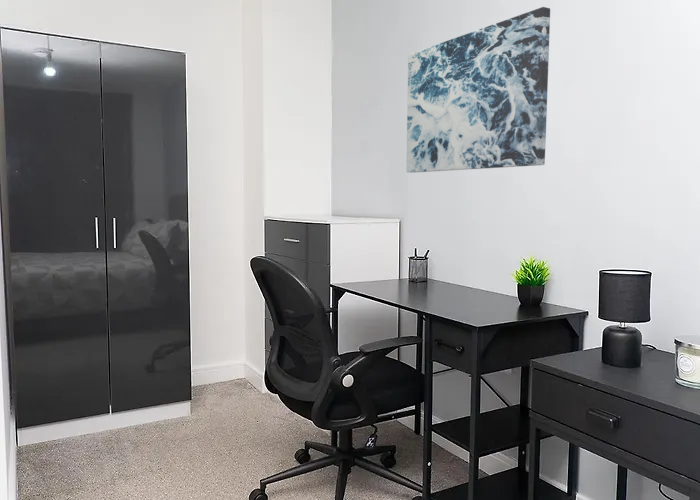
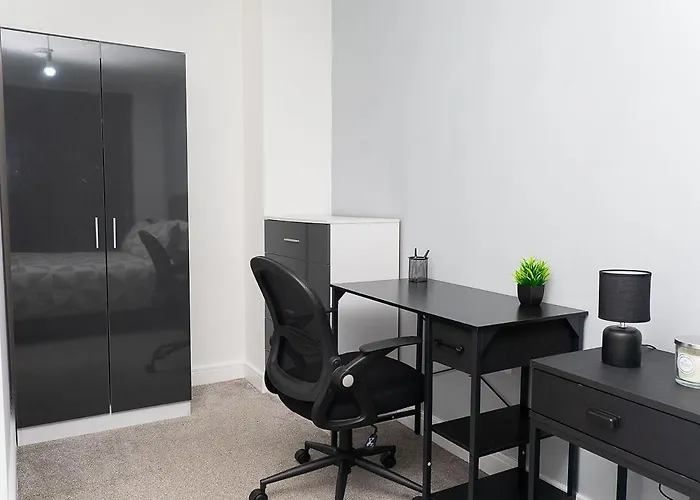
- wall art [405,6,551,174]
